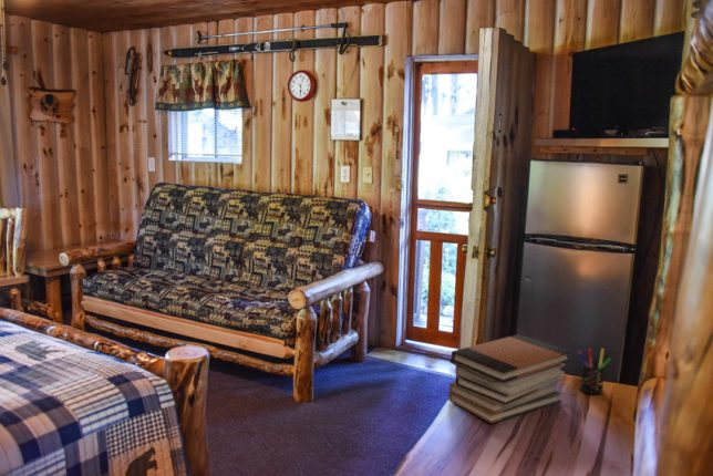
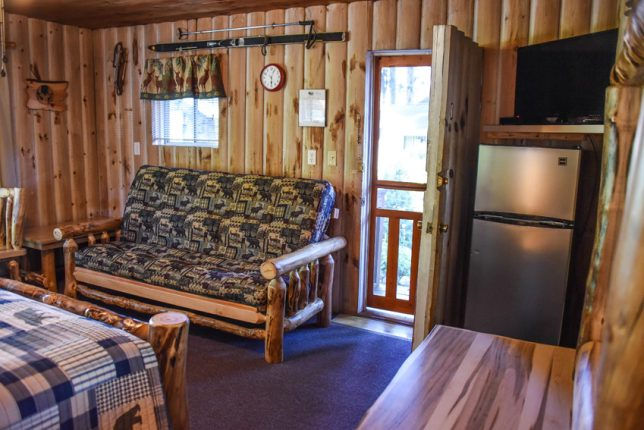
- book stack [447,333,572,425]
- pen holder [577,348,612,395]
